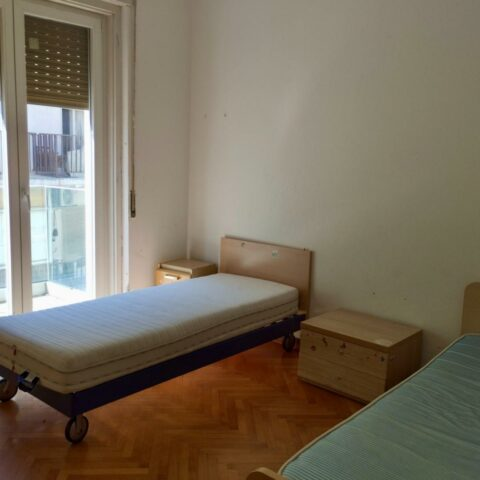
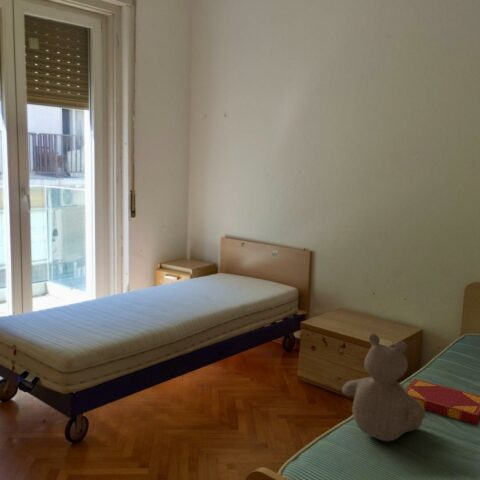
+ teddy bear [341,332,427,442]
+ hardback book [405,378,480,426]
